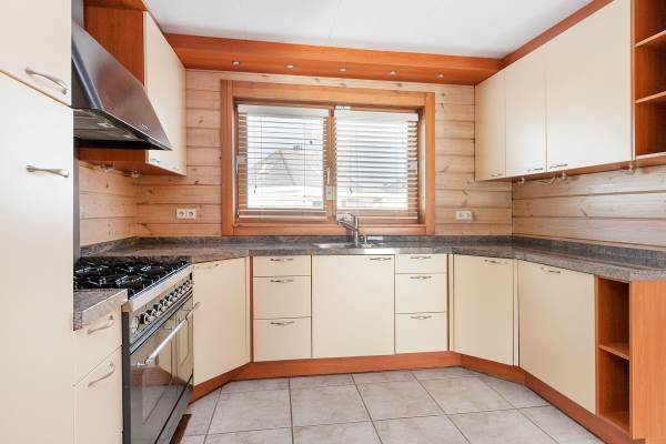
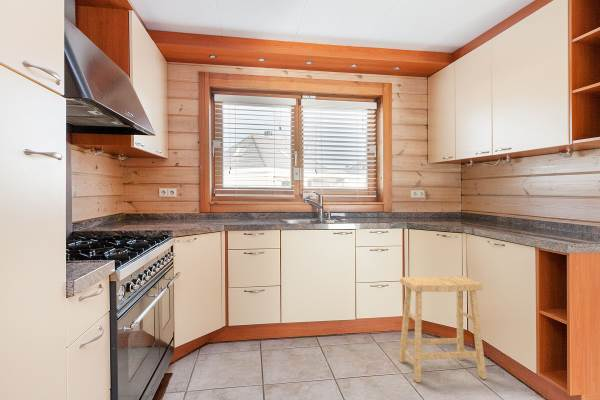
+ stool [398,275,488,383]
